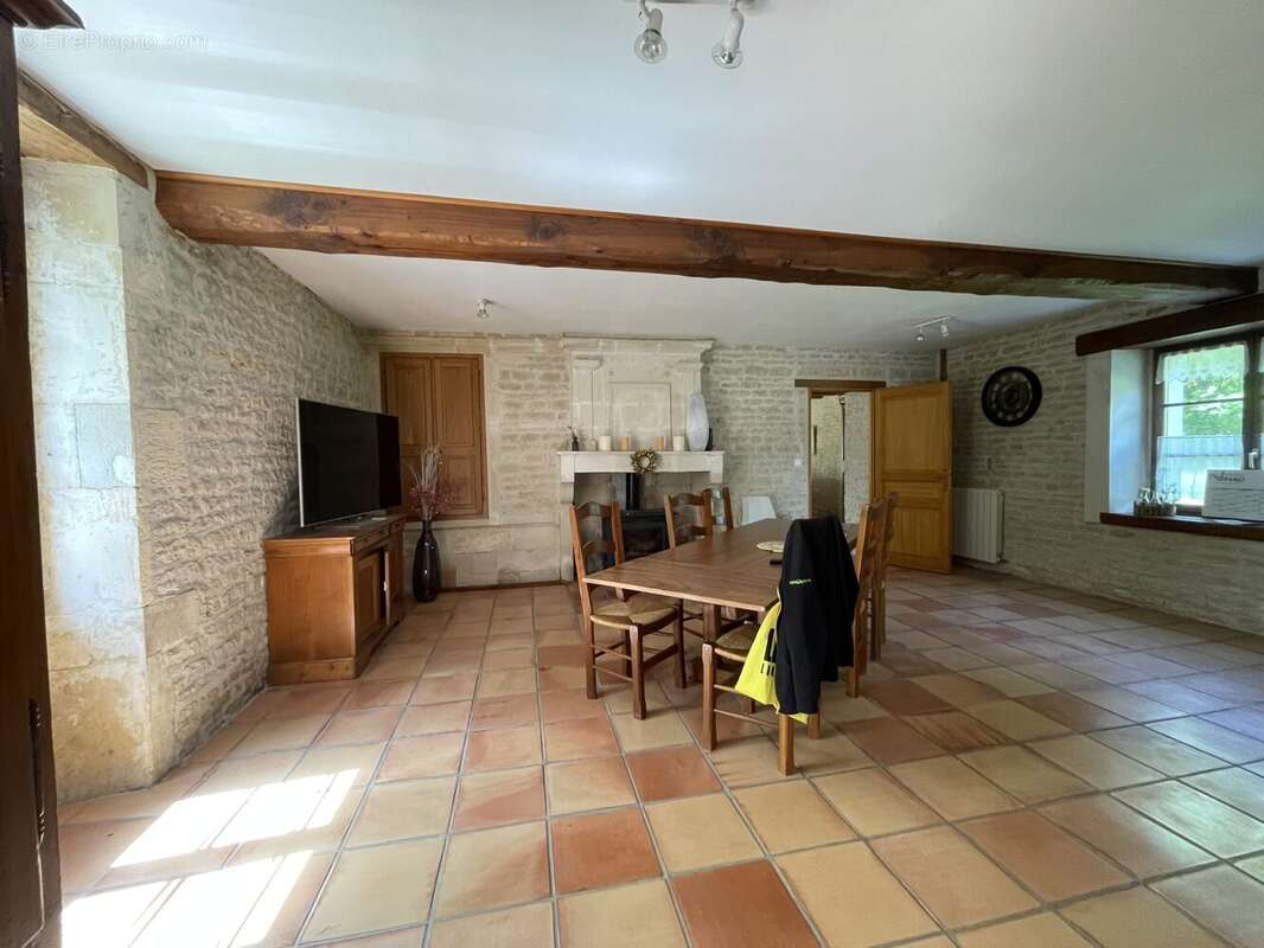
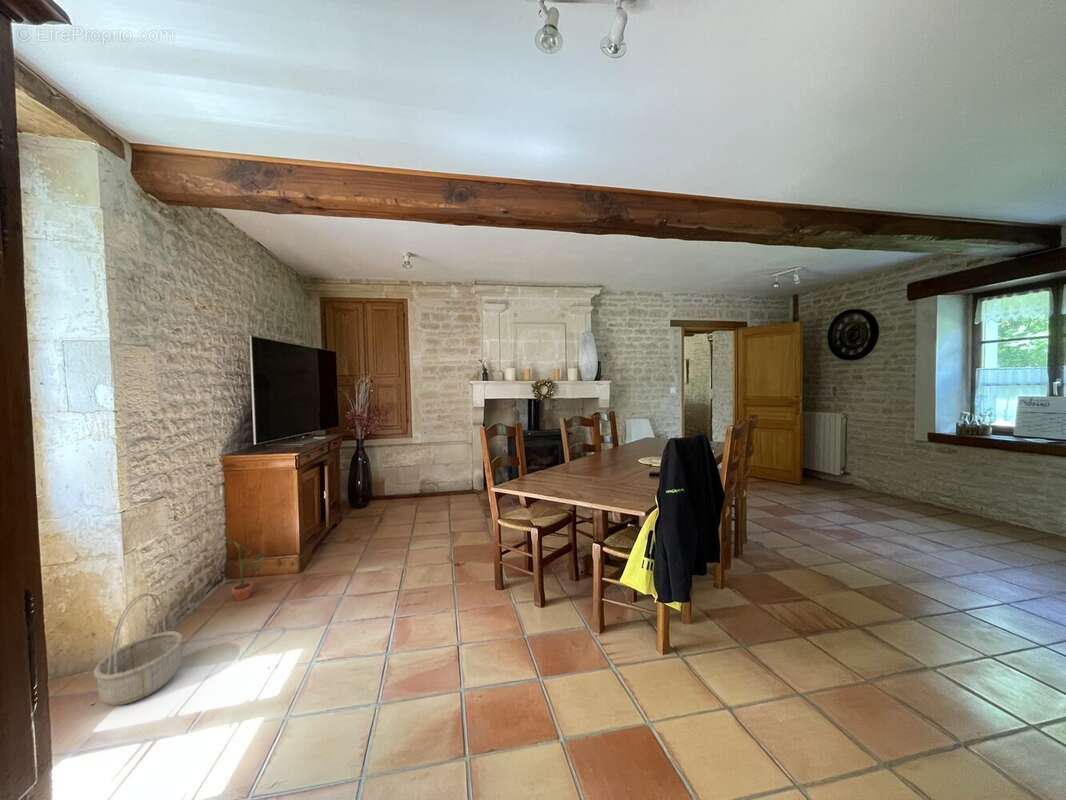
+ basket [93,592,184,706]
+ potted plant [219,537,266,601]
